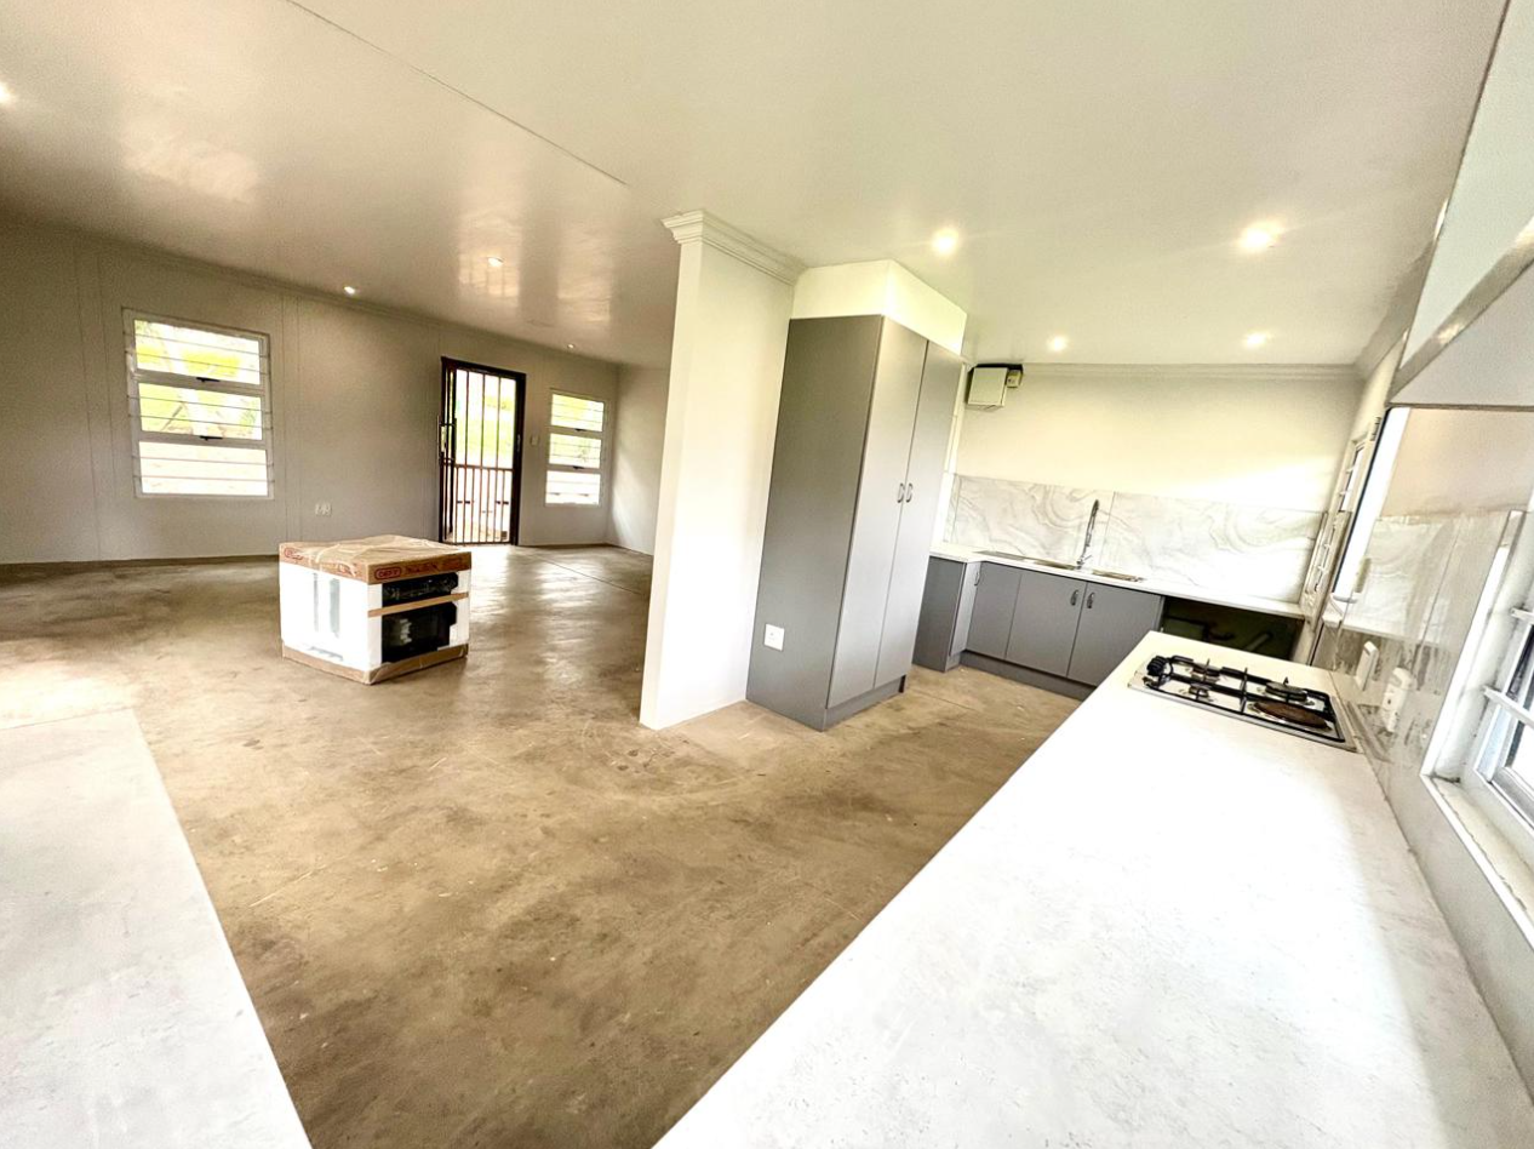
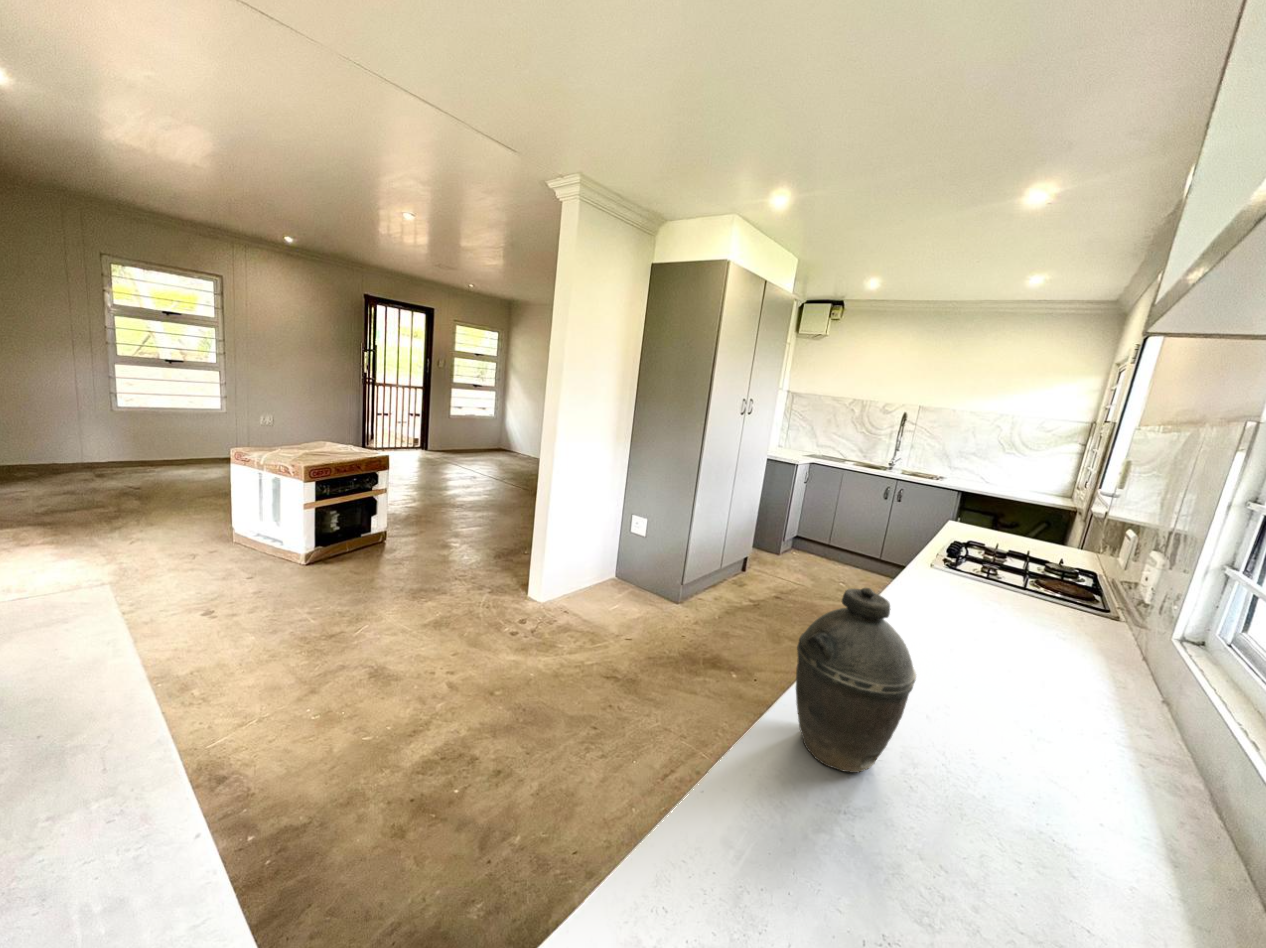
+ kettle [795,587,917,774]
